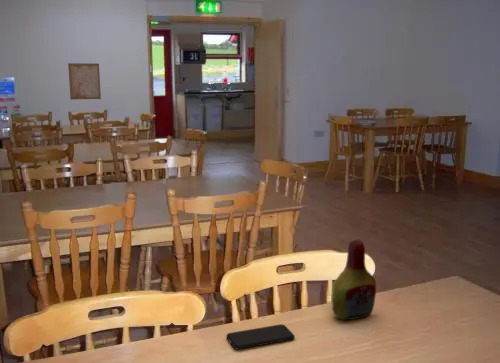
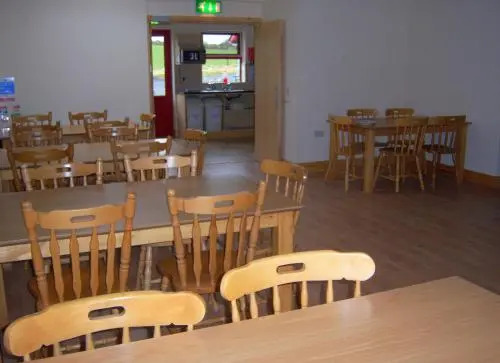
- wall art [67,62,102,101]
- bottle [330,239,377,321]
- smartphone [226,323,296,350]
